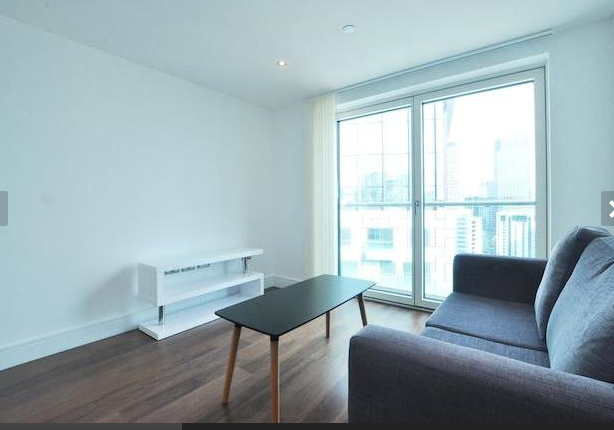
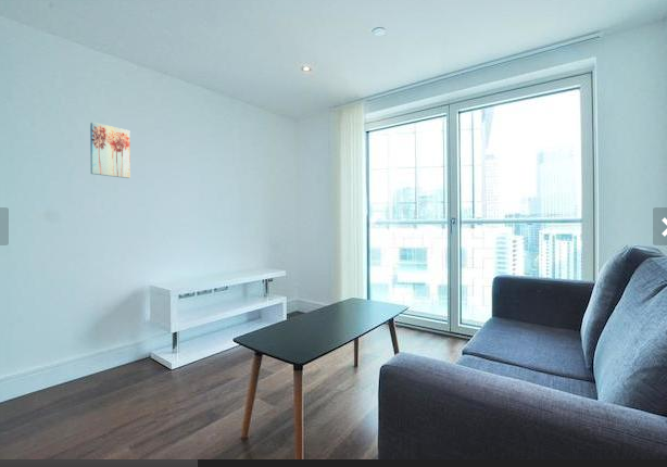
+ wall art [89,122,131,179]
